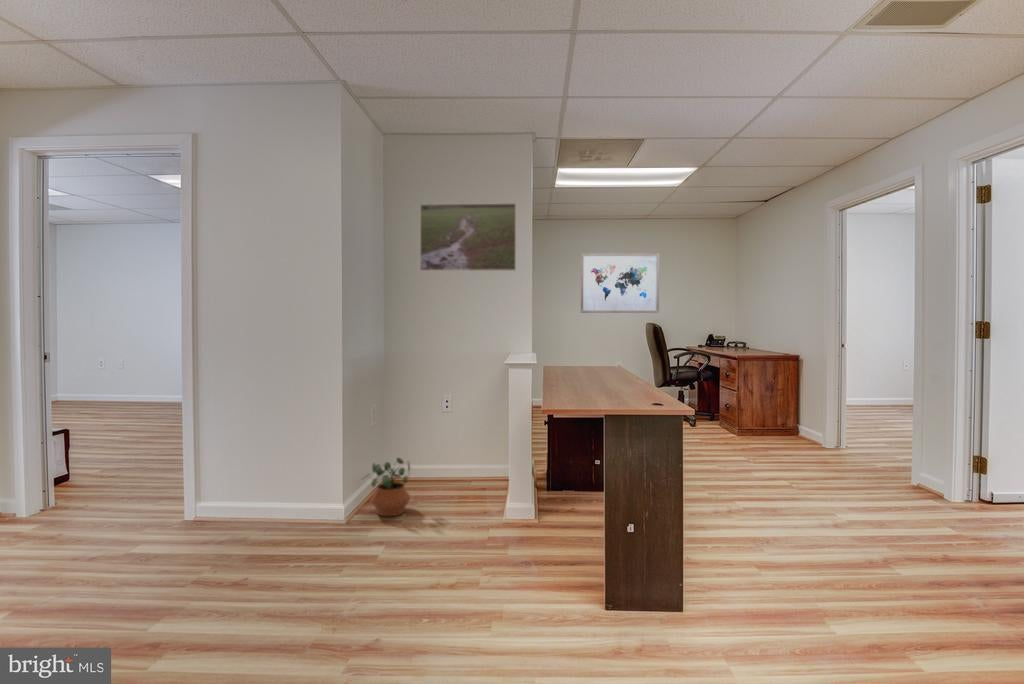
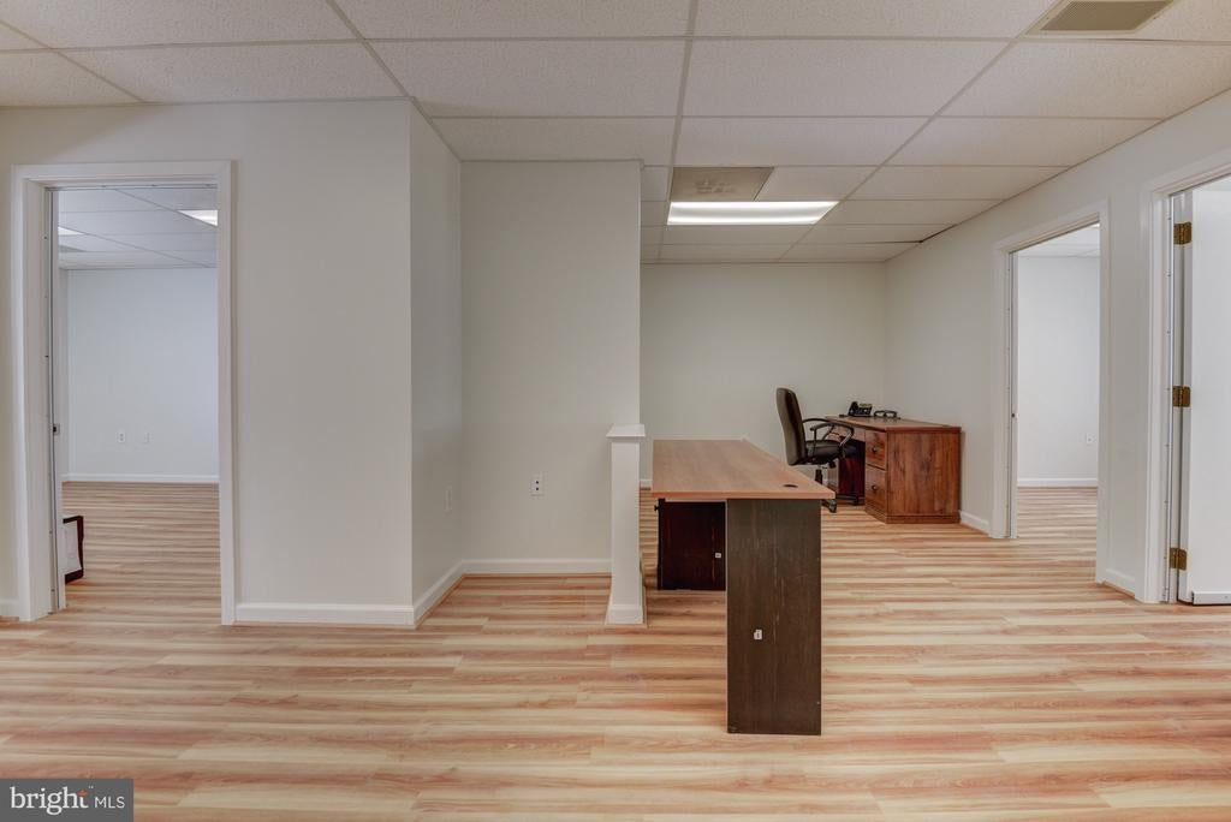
- wall art [580,252,661,314]
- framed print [419,202,517,272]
- potted plant [360,457,412,517]
